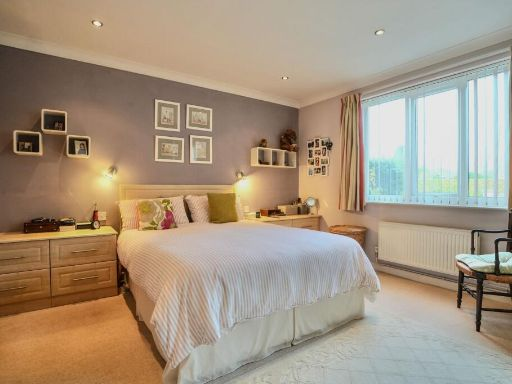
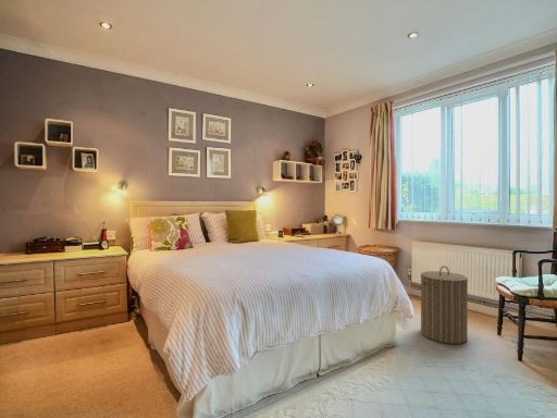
+ laundry hamper [420,265,469,345]
